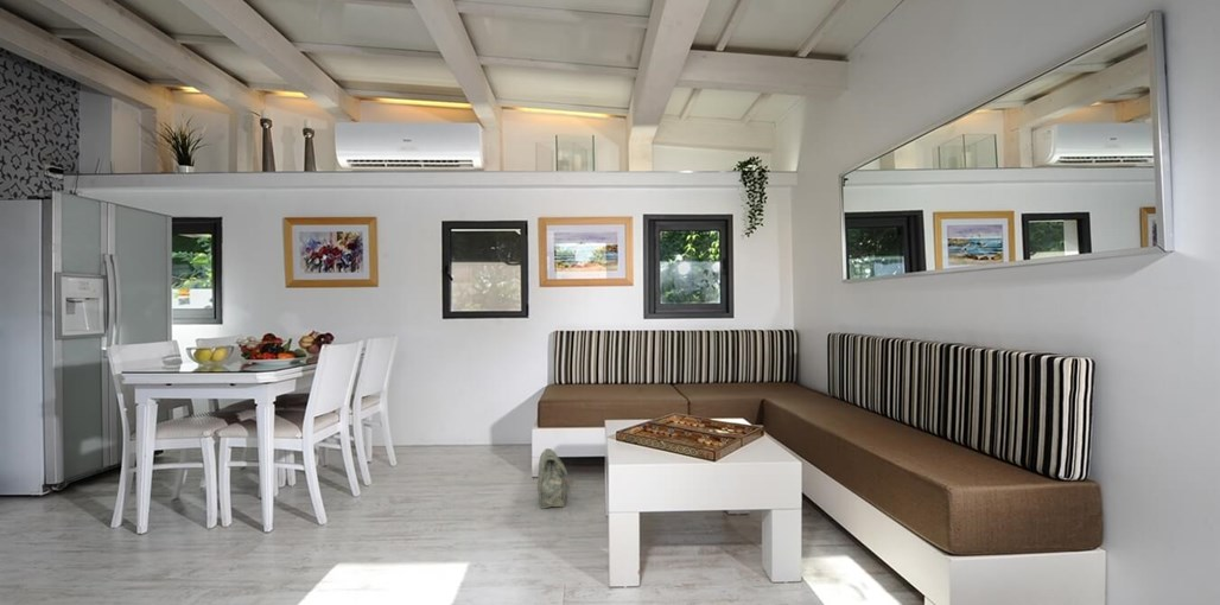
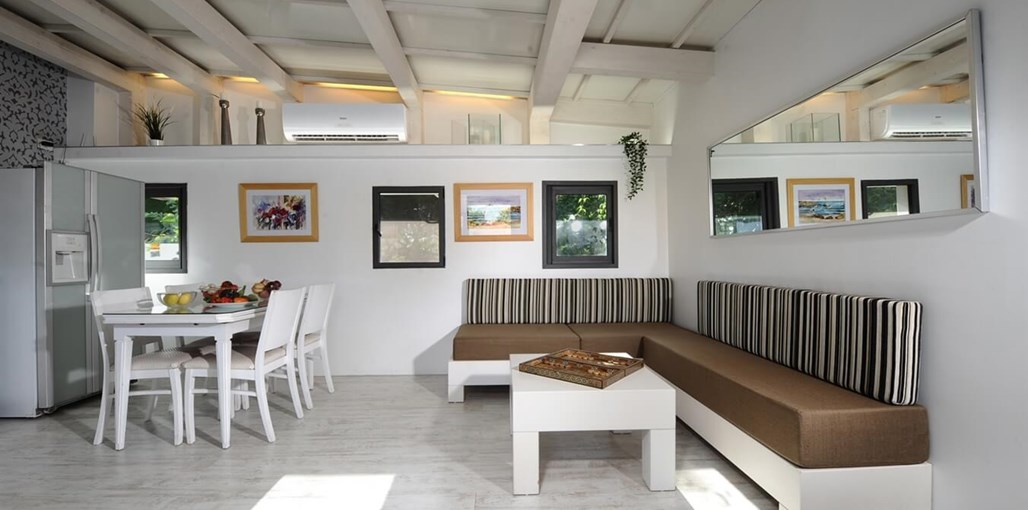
- bag [536,447,568,510]
